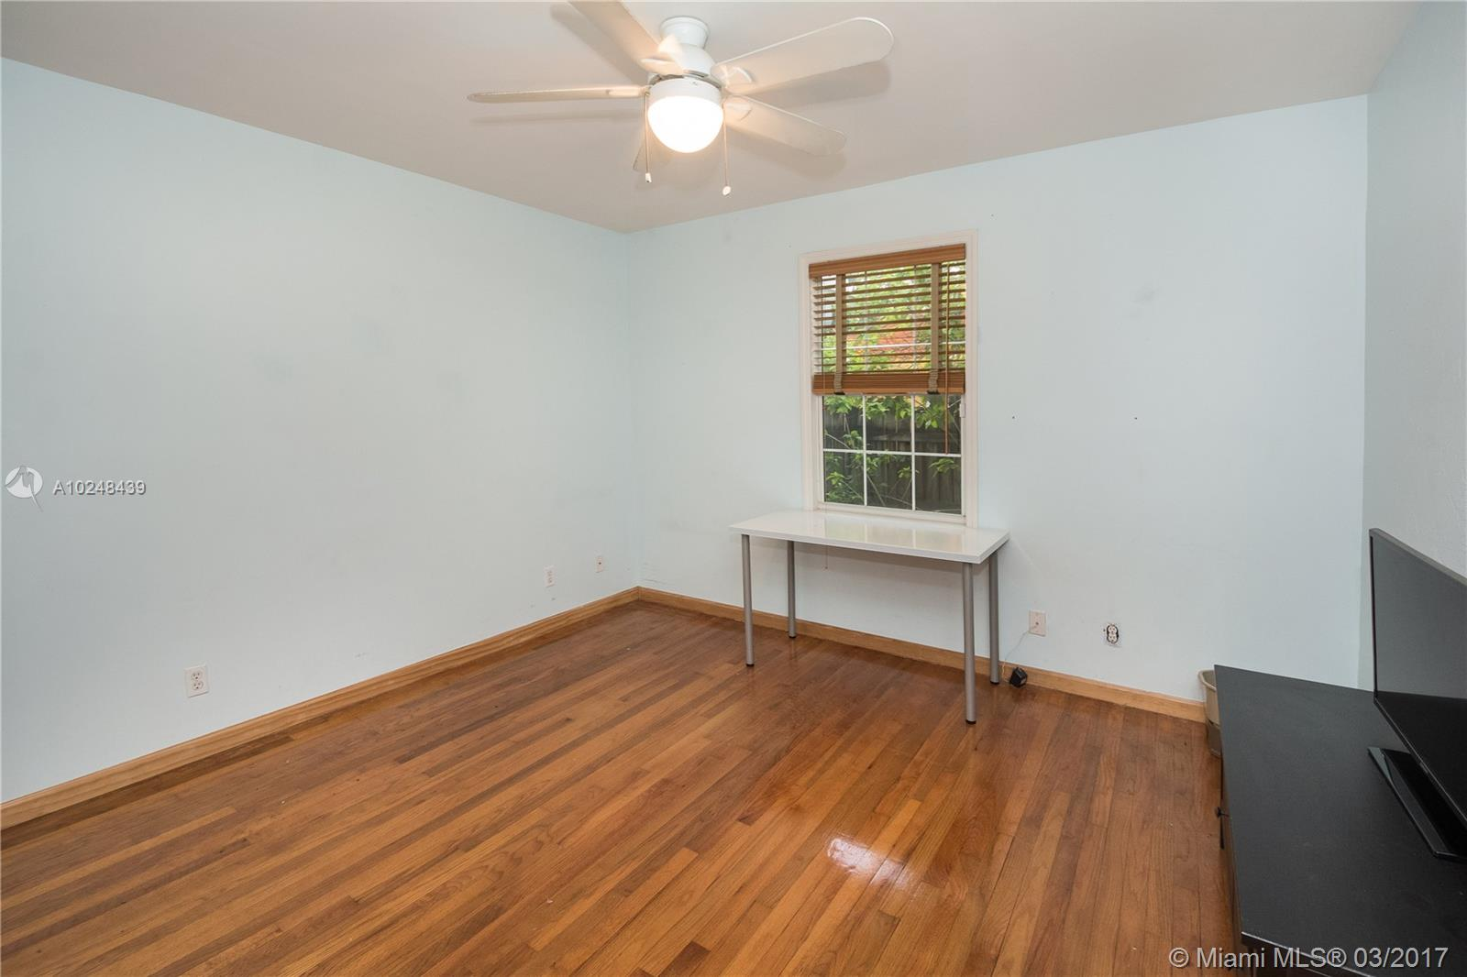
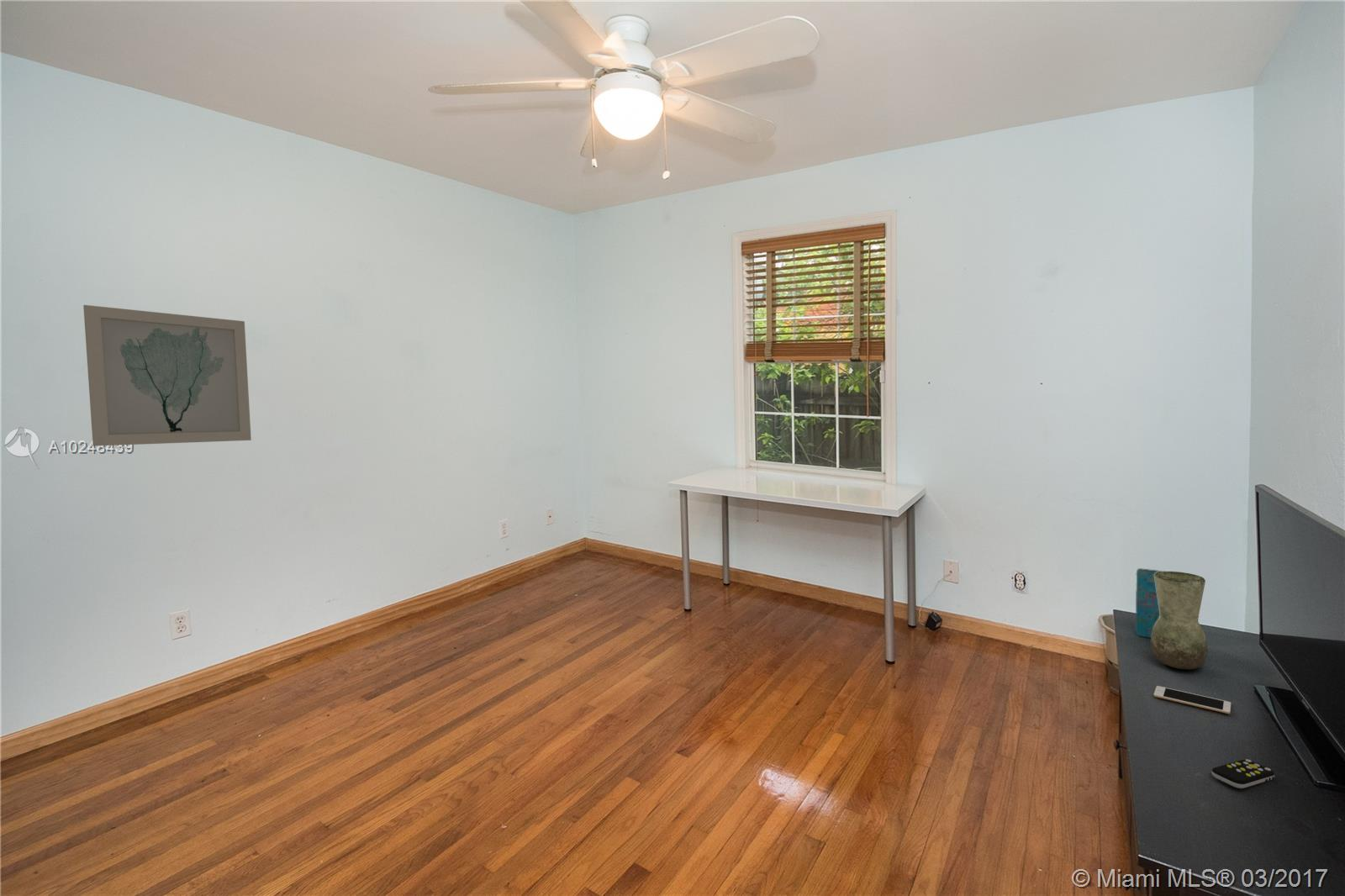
+ cover [1135,567,1200,639]
+ cell phone [1153,685,1232,714]
+ vase [1149,571,1209,670]
+ remote control [1211,758,1275,789]
+ wall art [82,304,252,447]
